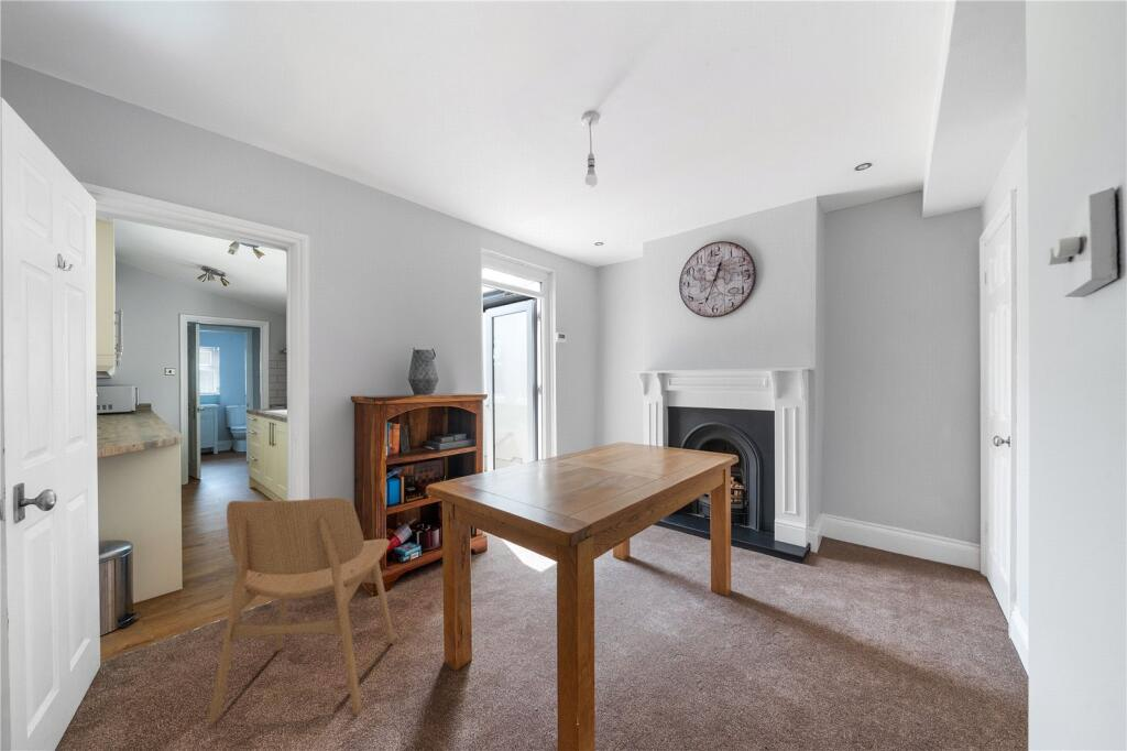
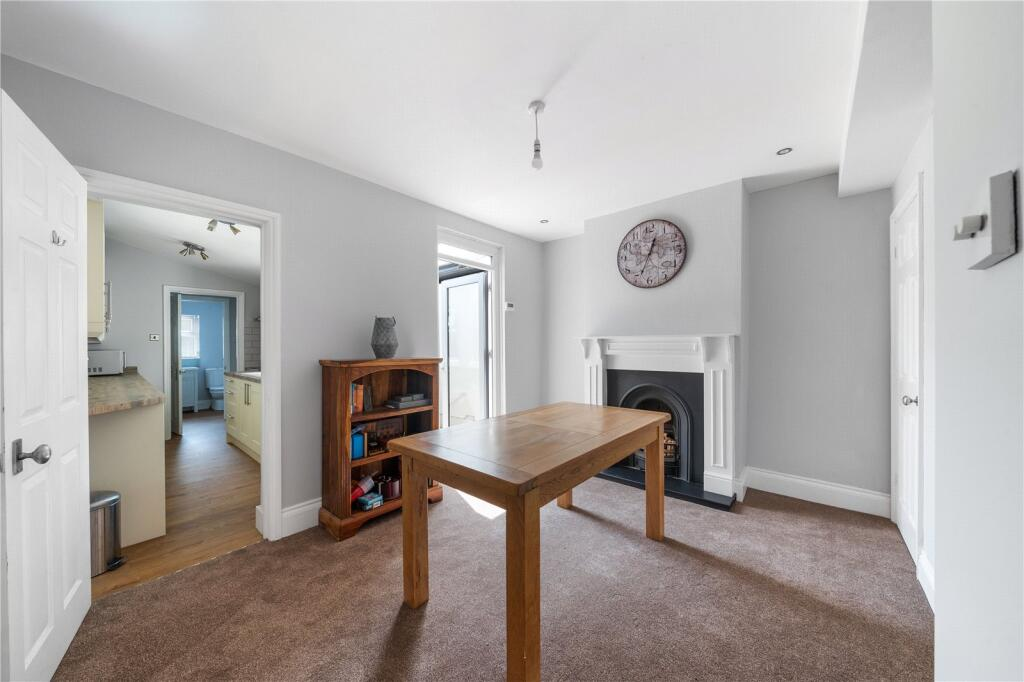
- dining chair [207,497,395,728]
